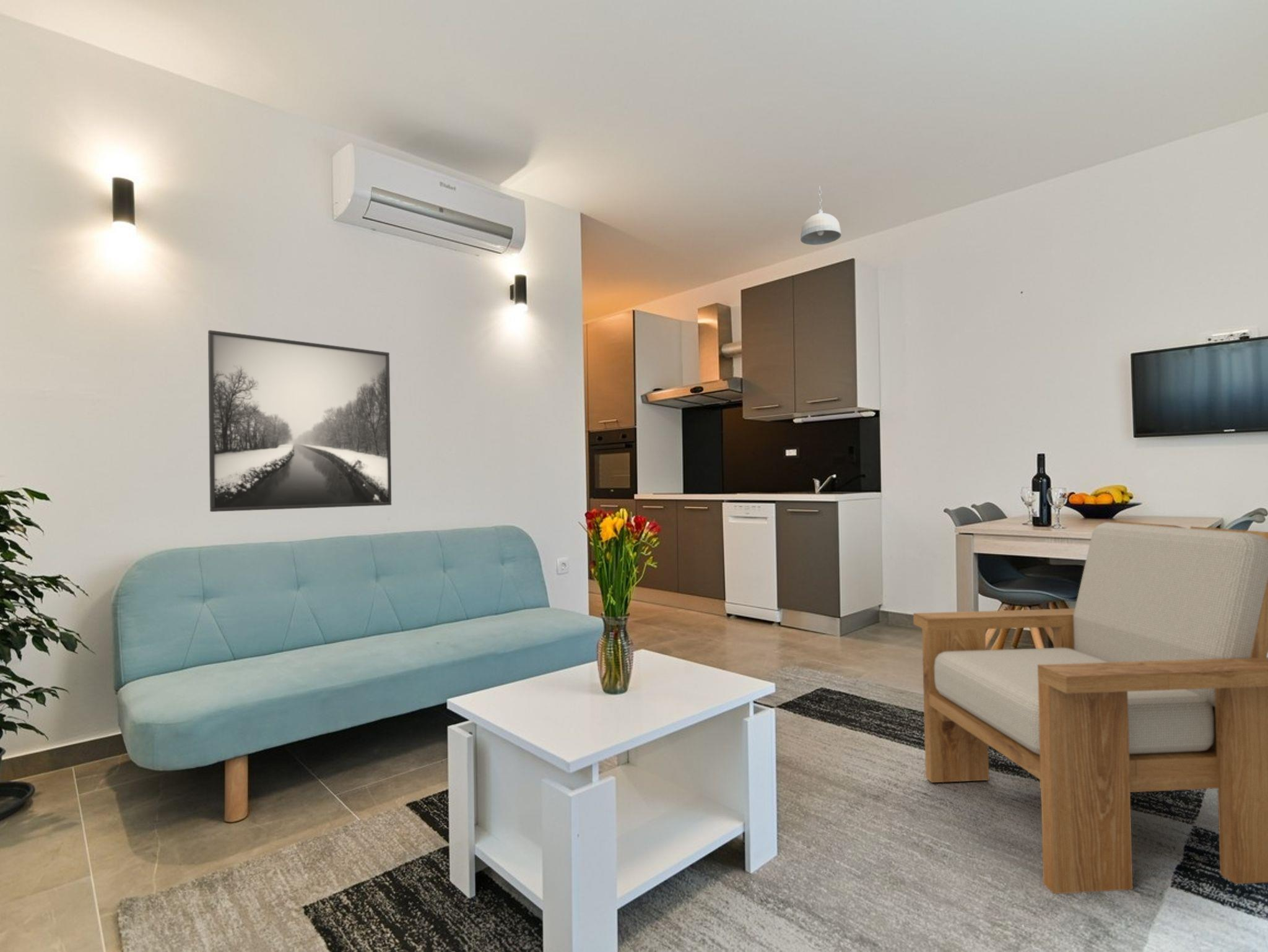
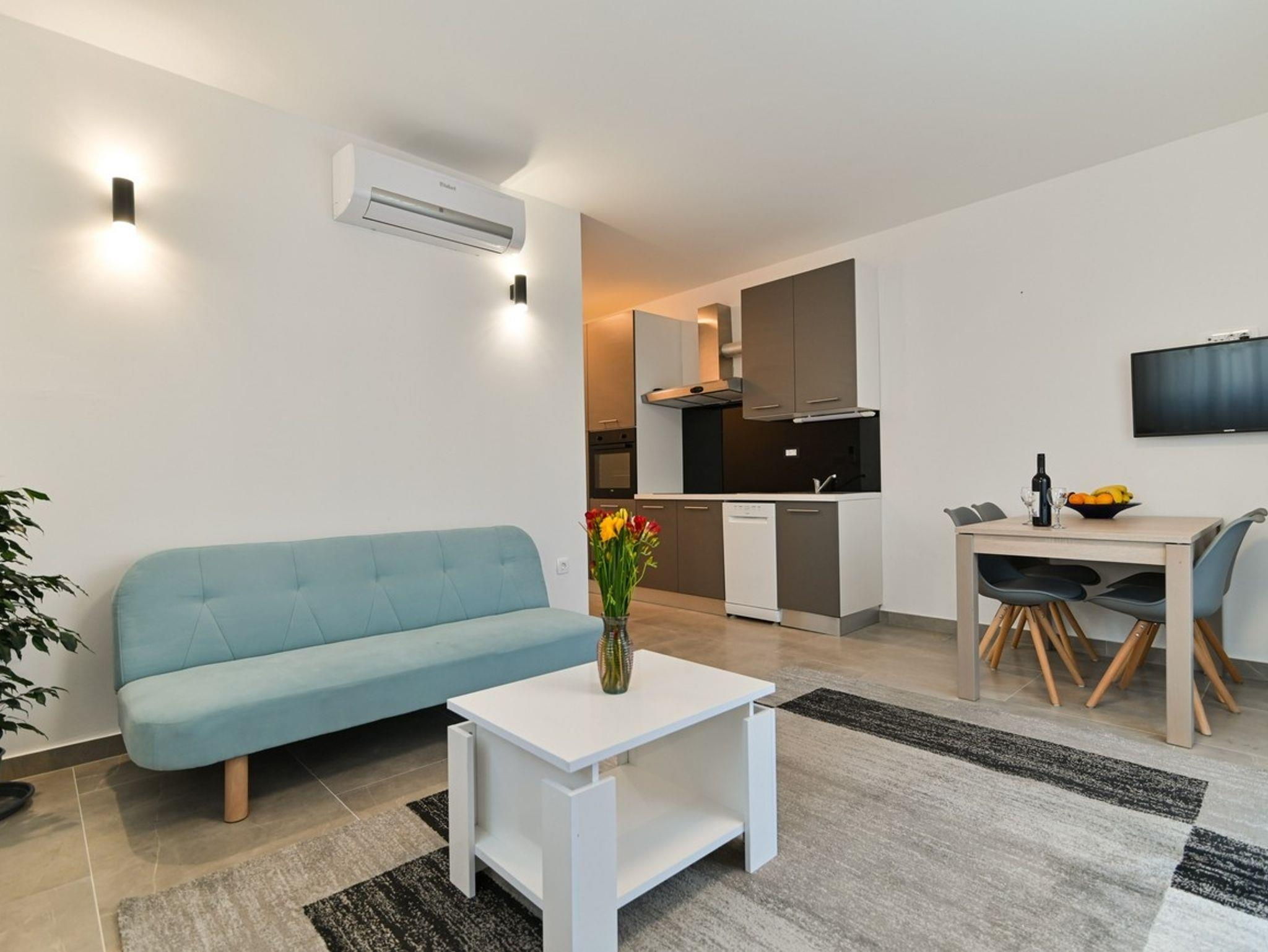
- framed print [207,329,392,513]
- armchair [913,520,1268,894]
- pendant light [800,186,842,246]
